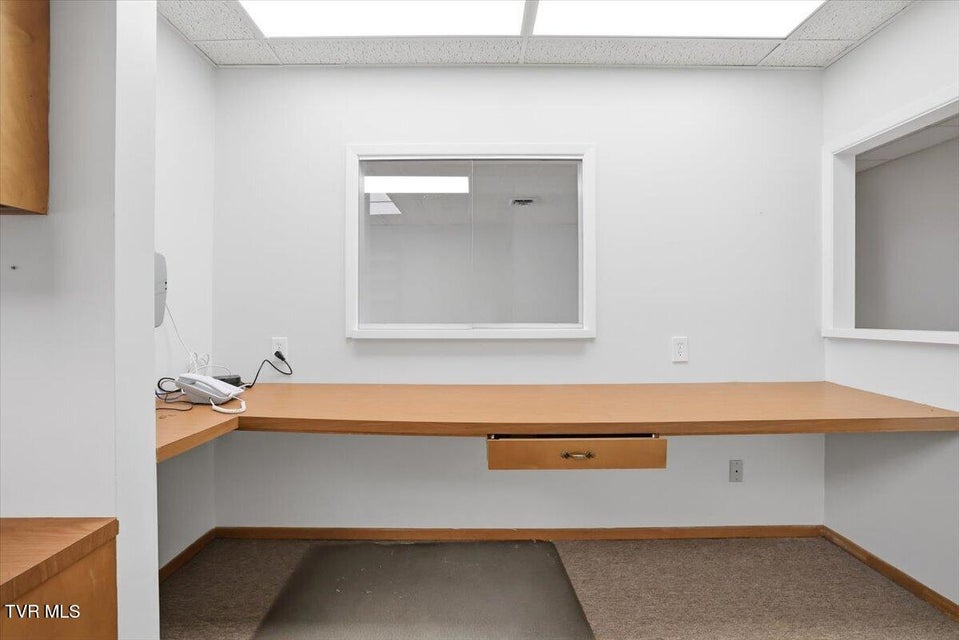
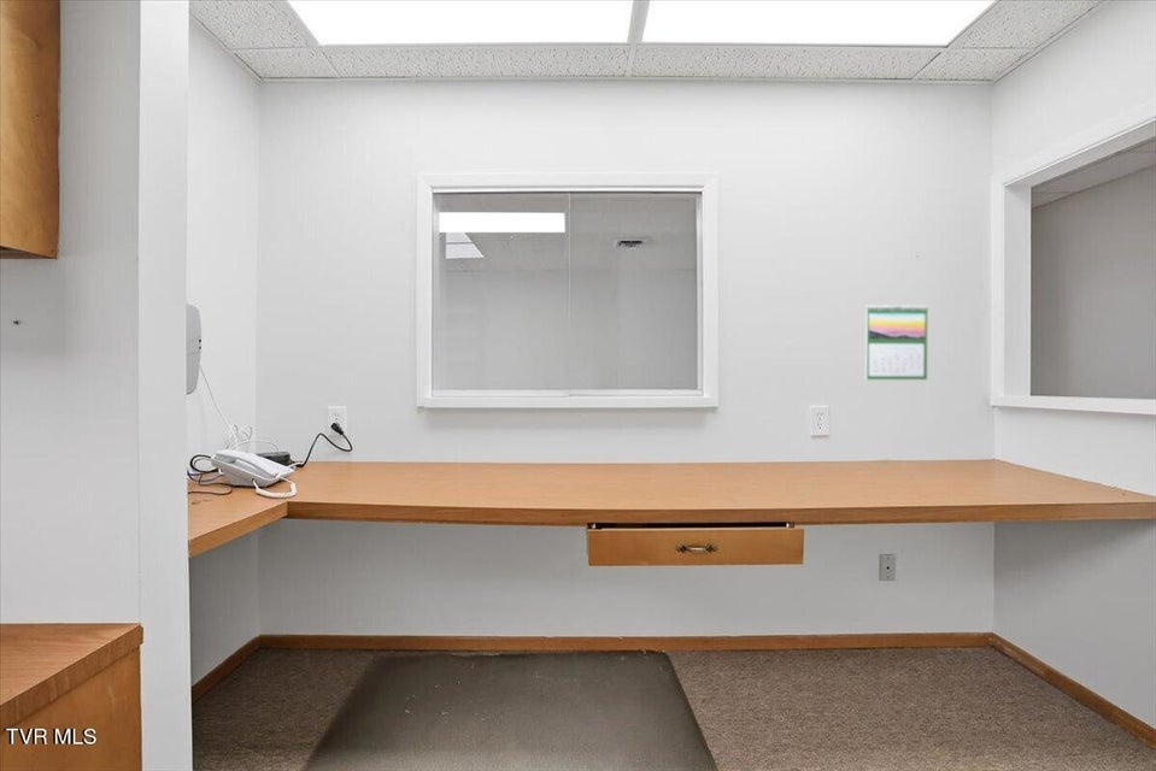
+ calendar [864,302,928,381]
